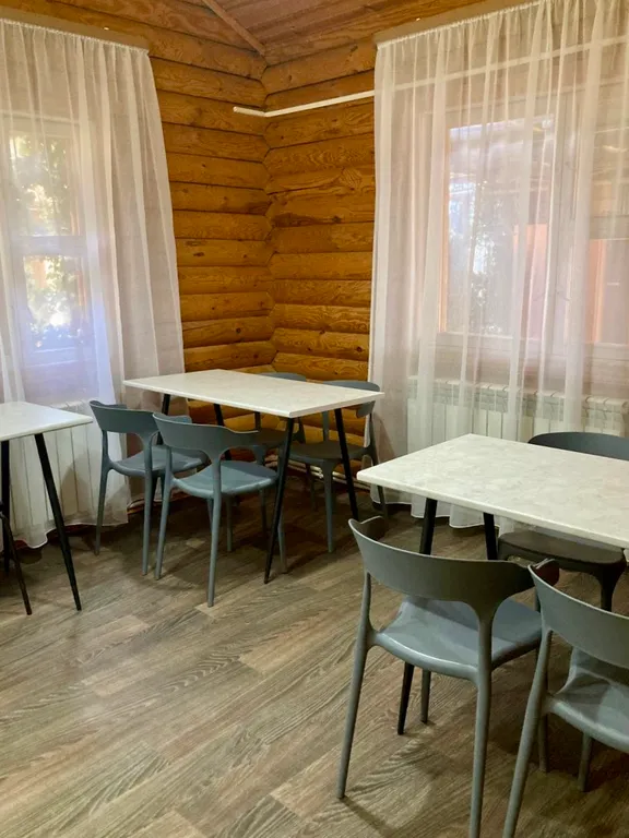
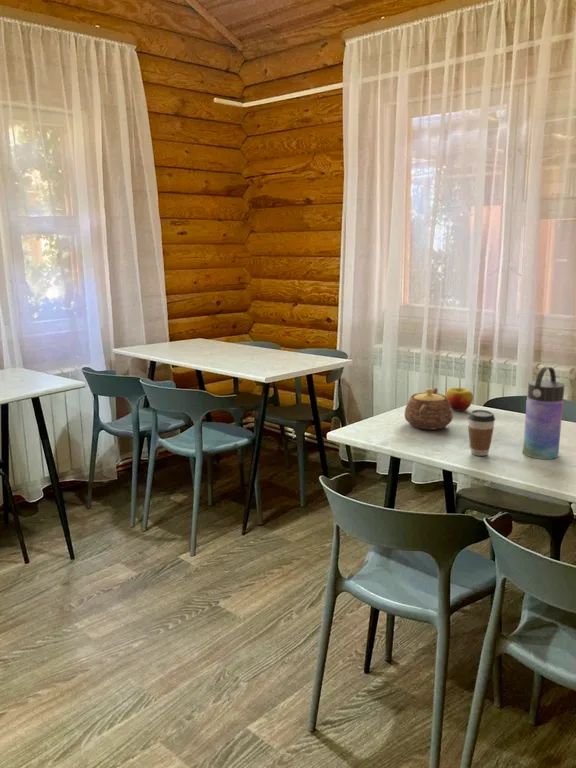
+ teapot [403,387,454,431]
+ coffee cup [467,409,496,457]
+ water bottle [522,366,566,460]
+ apple [444,387,474,412]
